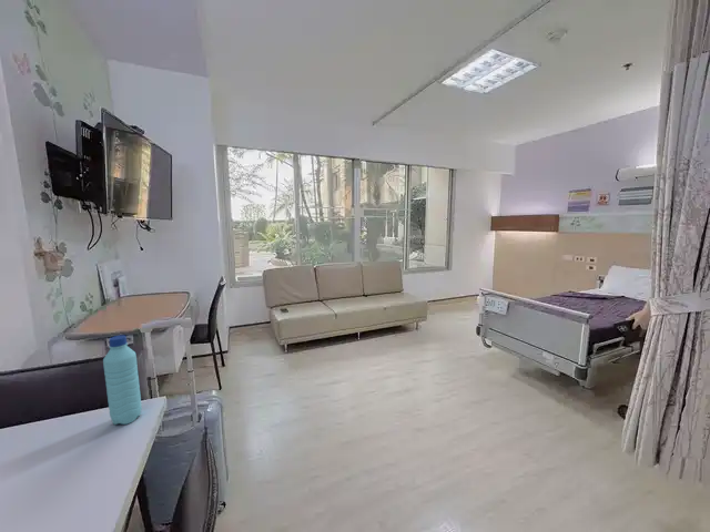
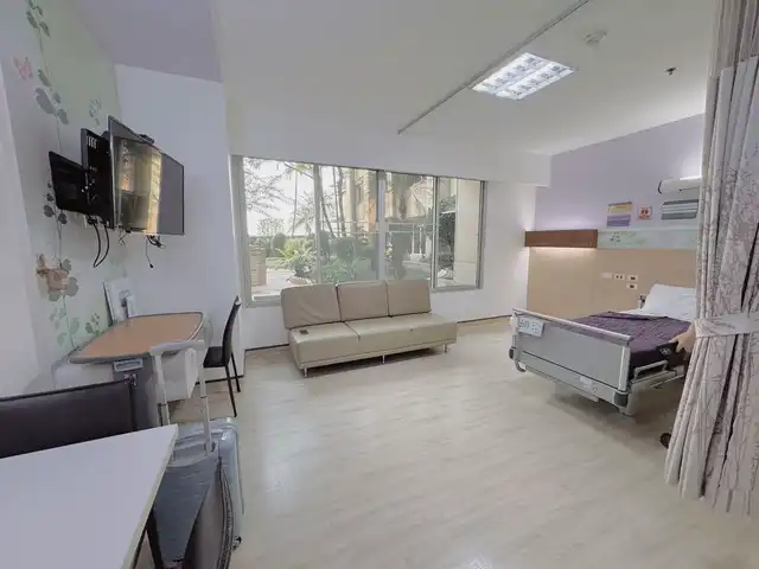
- water bottle [102,335,143,426]
